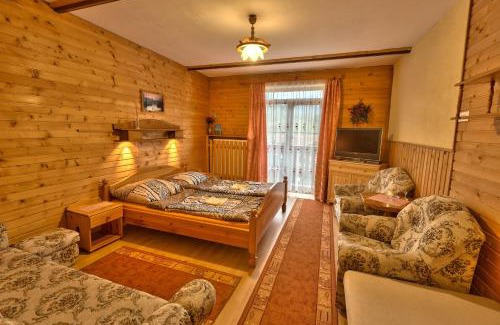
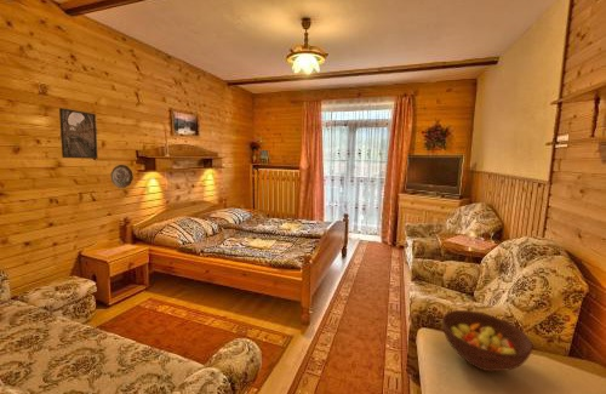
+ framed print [58,107,98,160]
+ decorative plate [110,164,135,189]
+ fruit bowl [441,309,533,372]
